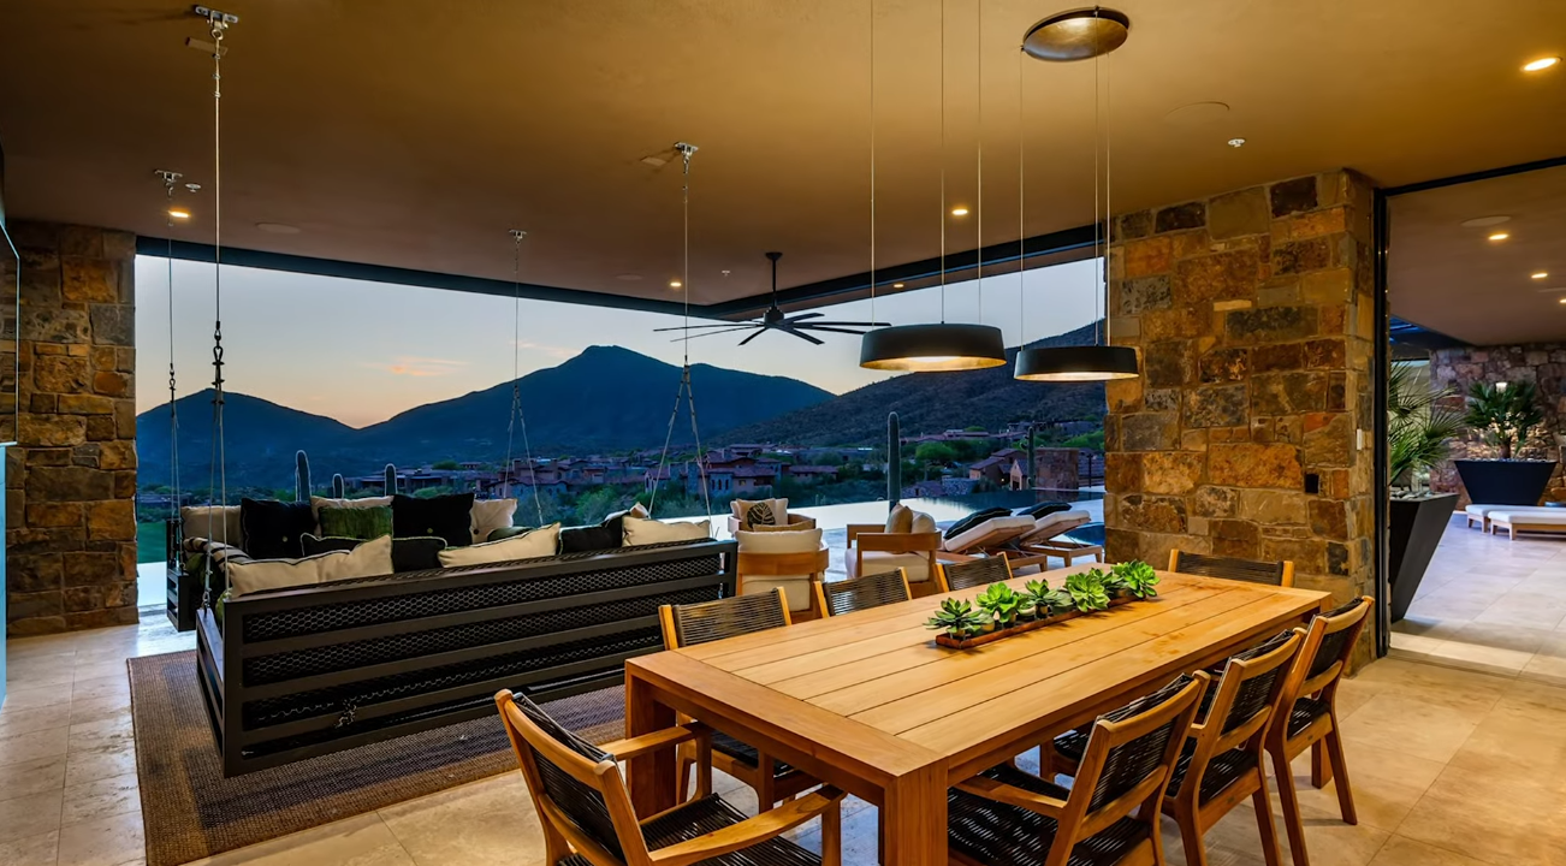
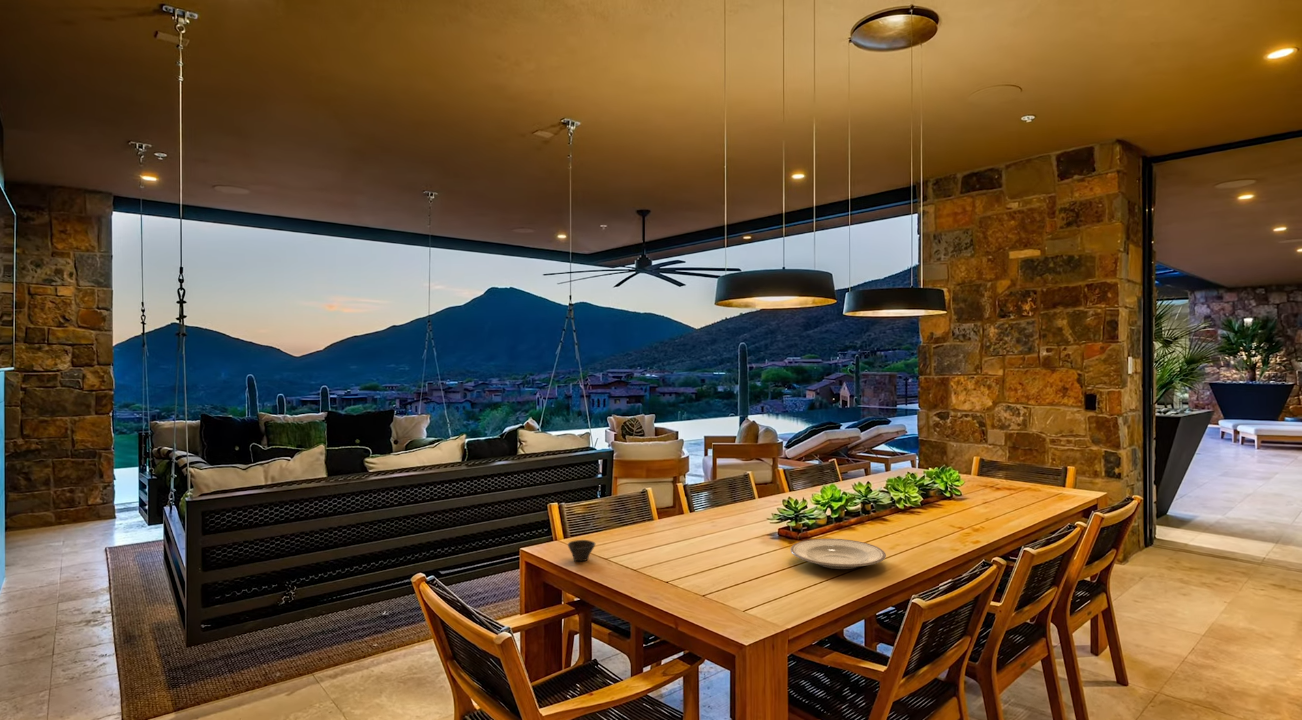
+ plate [790,538,887,570]
+ cup [567,539,596,562]
